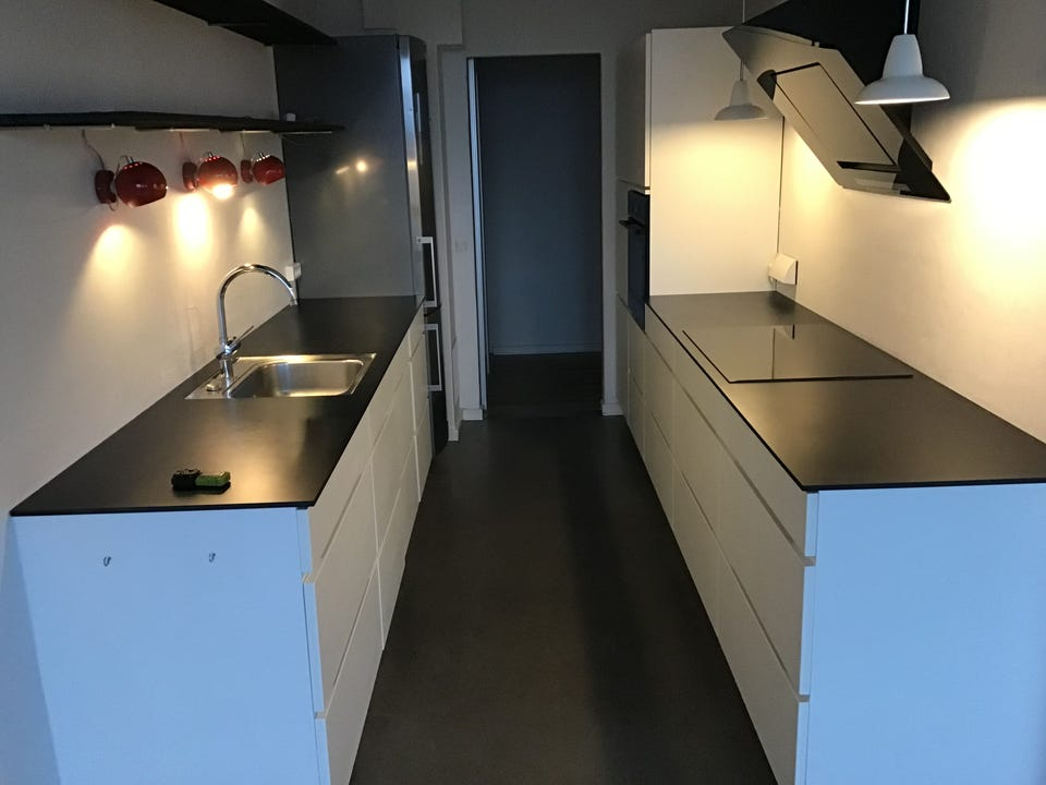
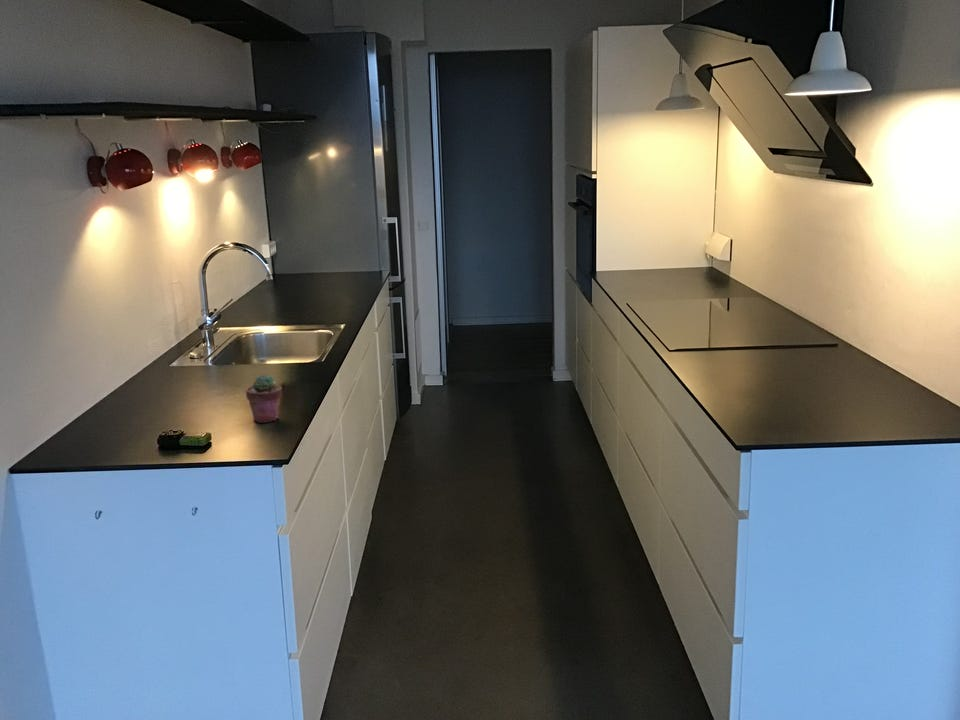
+ potted succulent [245,373,283,424]
